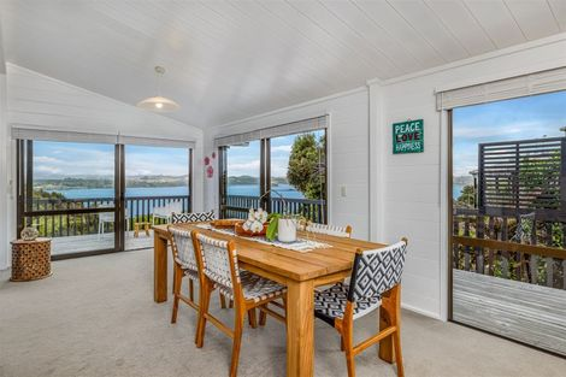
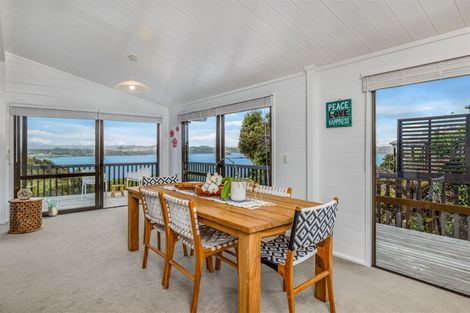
+ potted plant [44,196,61,217]
